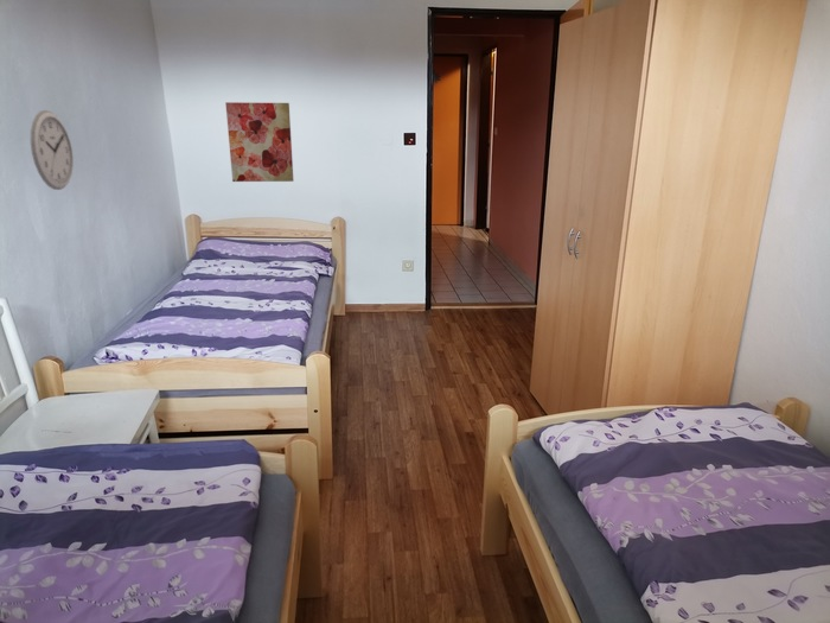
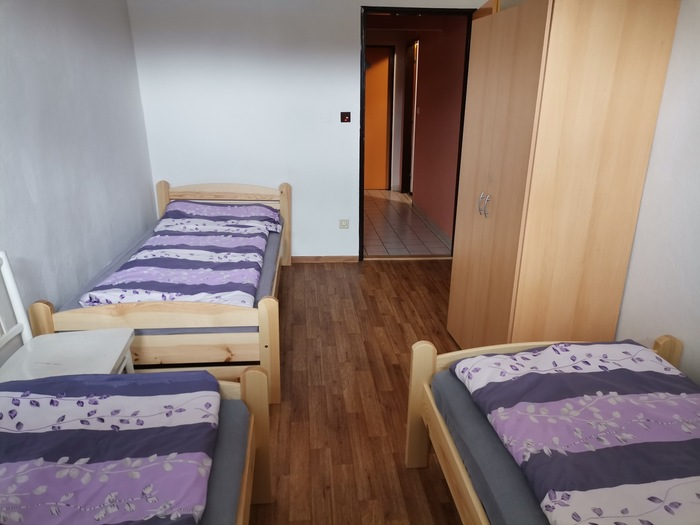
- wall art [224,101,294,183]
- wall clock [30,109,75,191]
